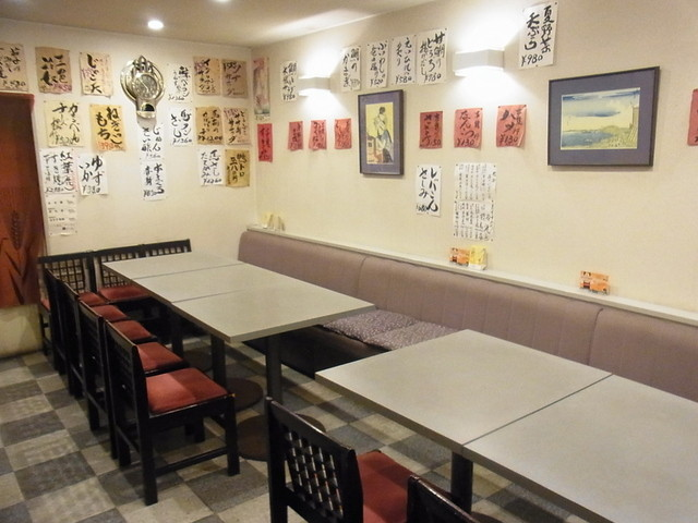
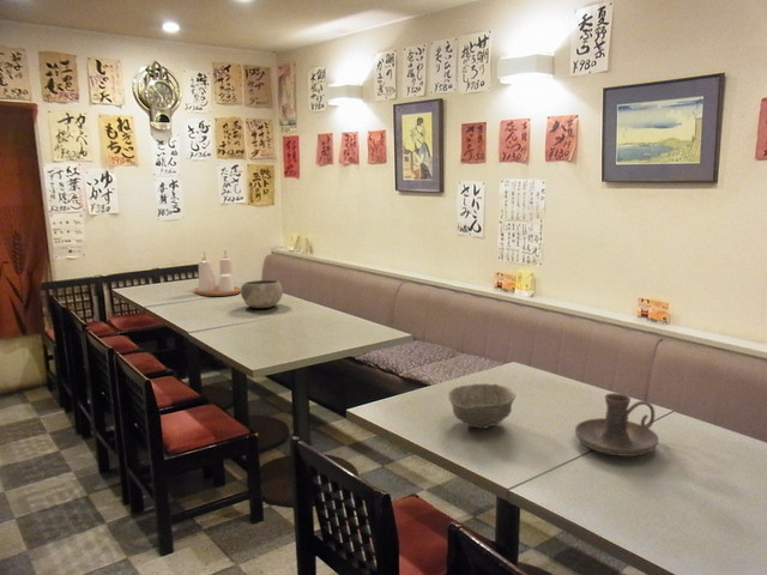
+ bowl [240,279,284,309]
+ condiment set [193,247,241,297]
+ bowl [447,382,518,430]
+ candle holder [574,392,659,458]
